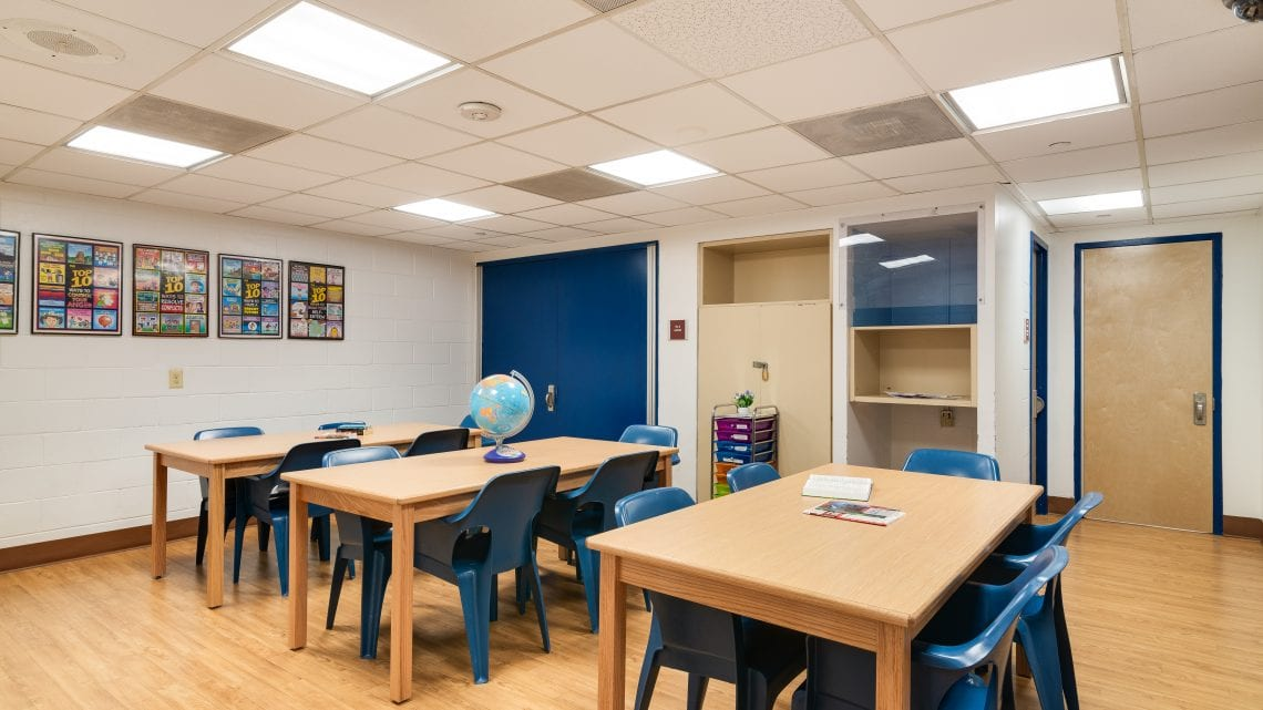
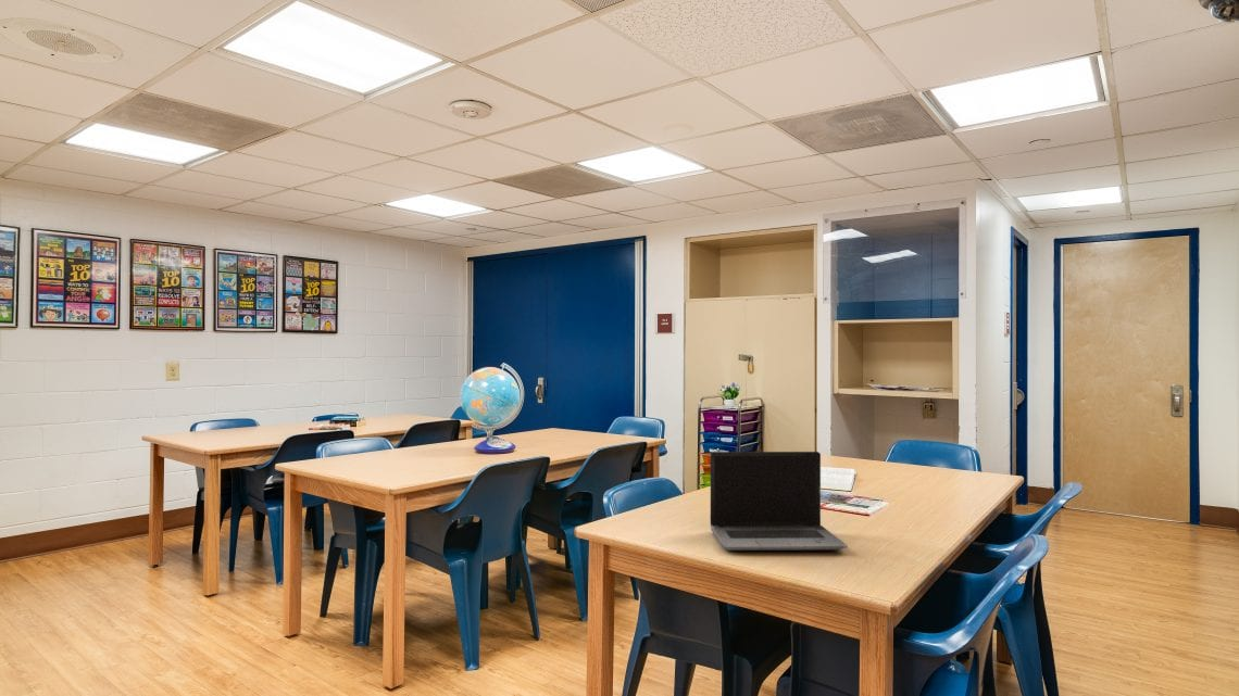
+ laptop computer [710,451,849,552]
